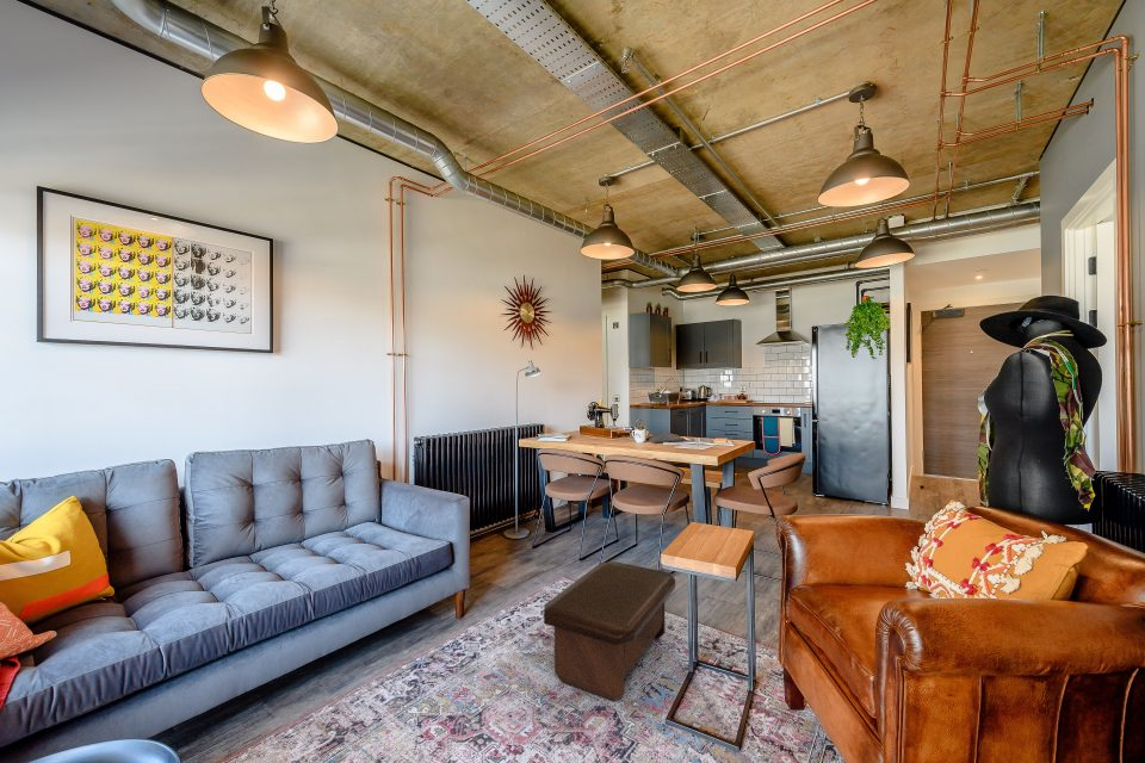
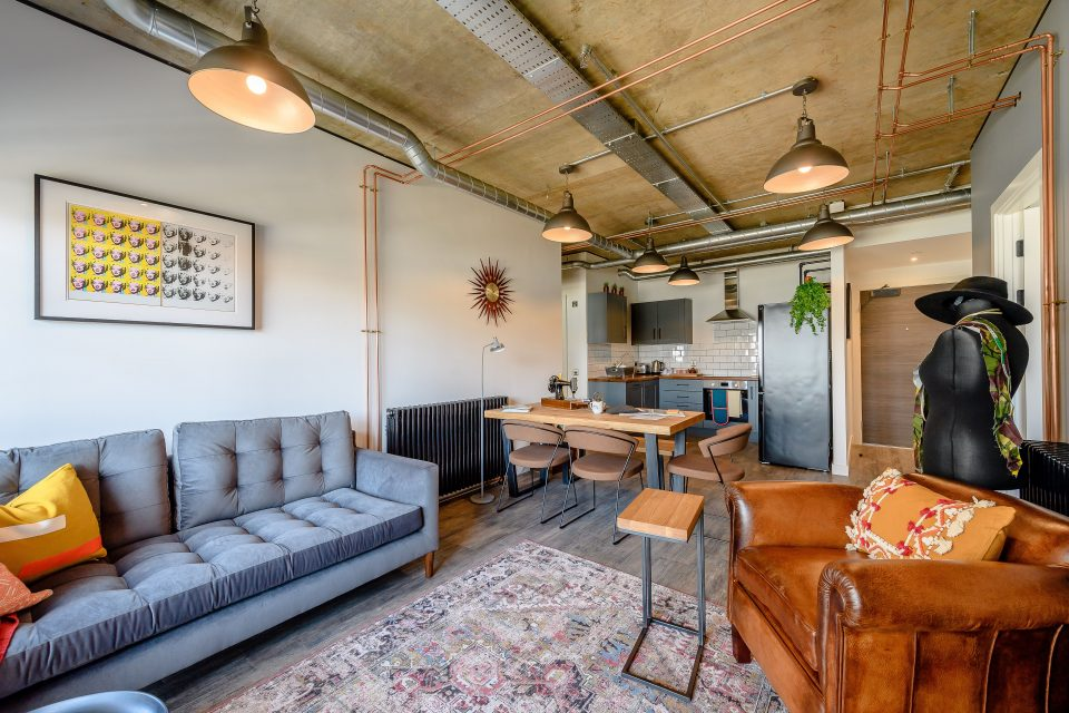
- ottoman [543,560,676,702]
